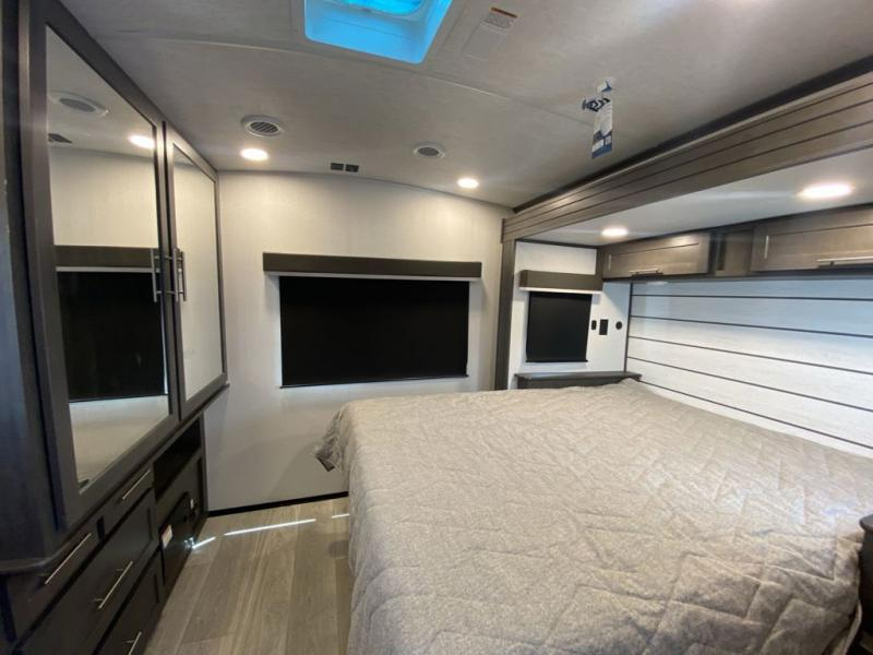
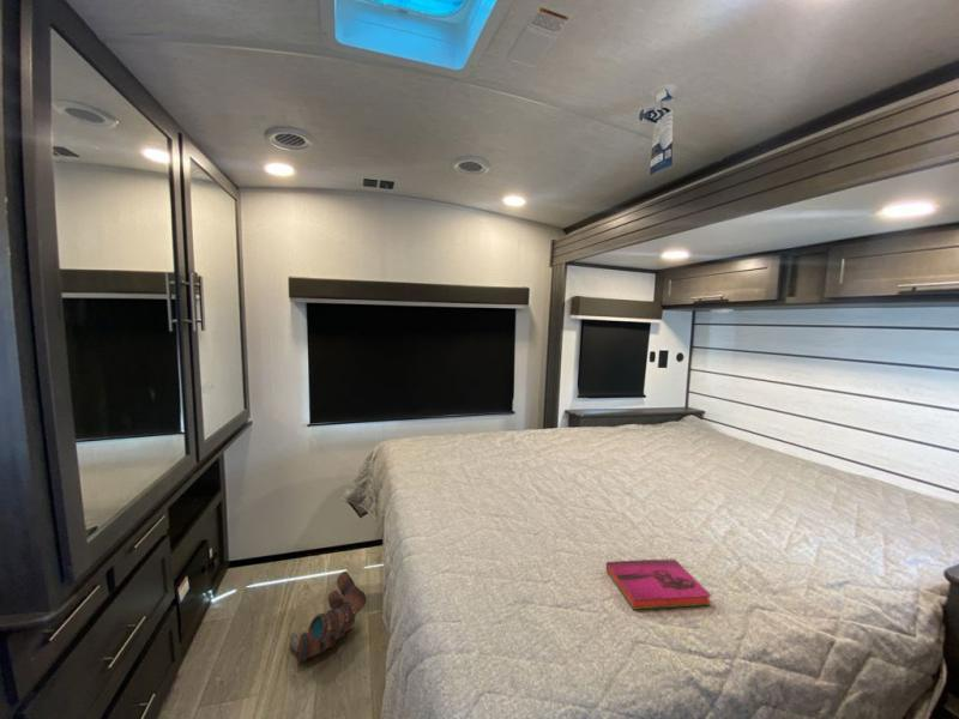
+ hardback book [605,557,712,611]
+ boots [289,570,367,663]
